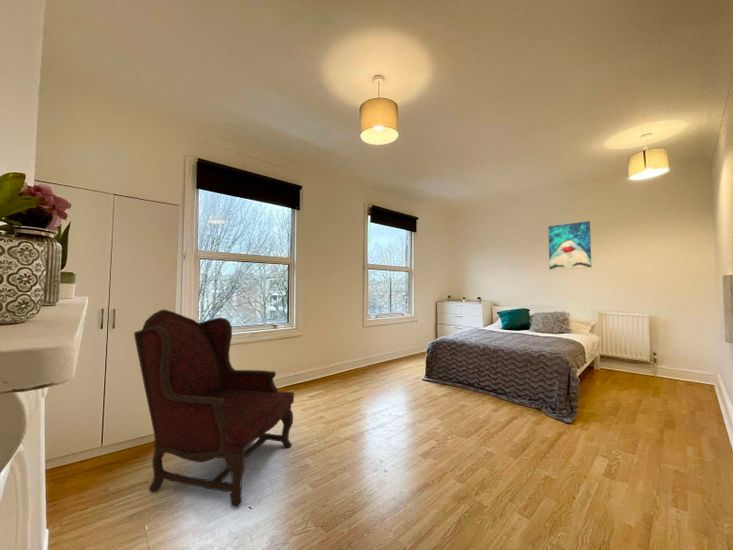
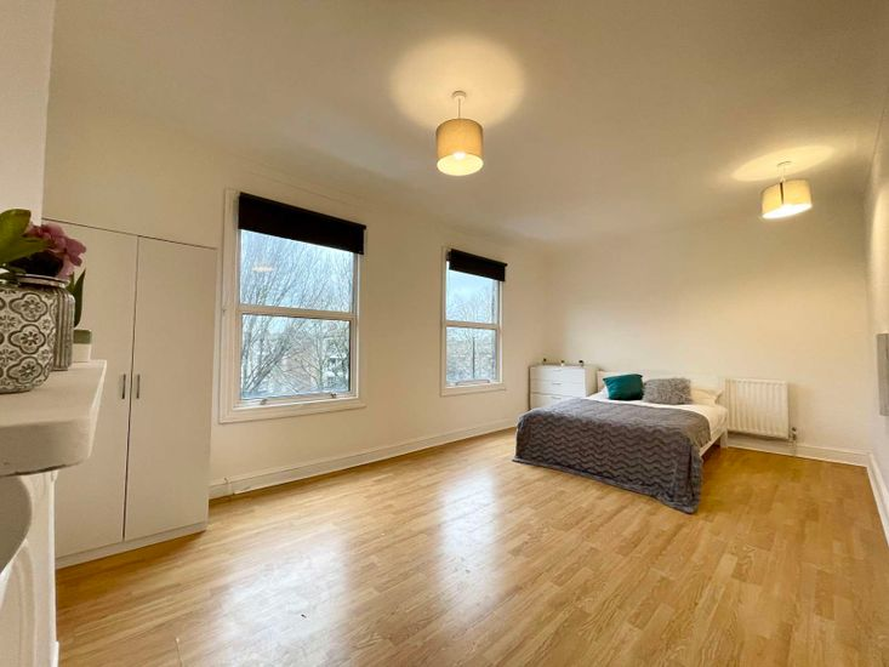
- armchair [133,309,295,508]
- wall art [547,220,592,270]
